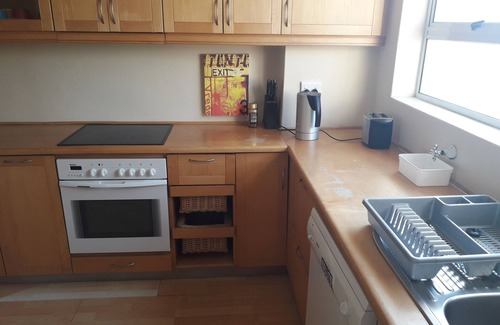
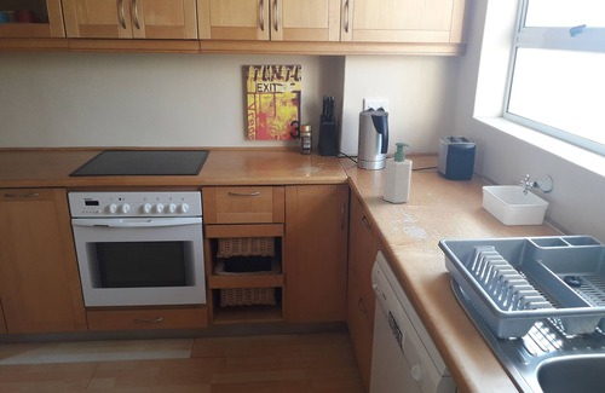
+ soap bottle [382,141,414,204]
